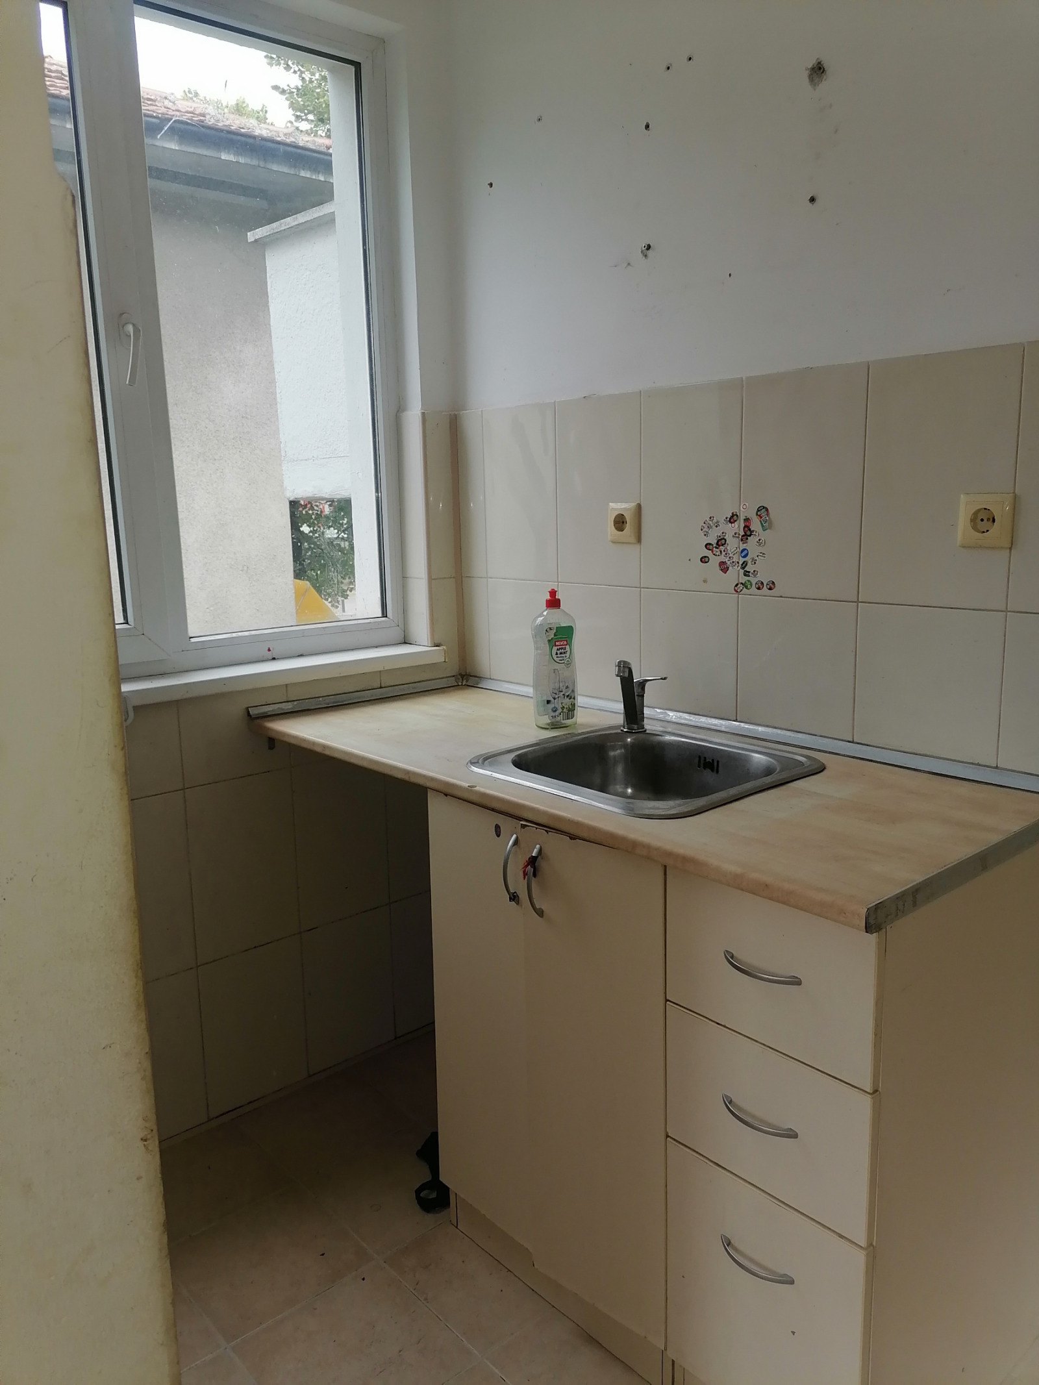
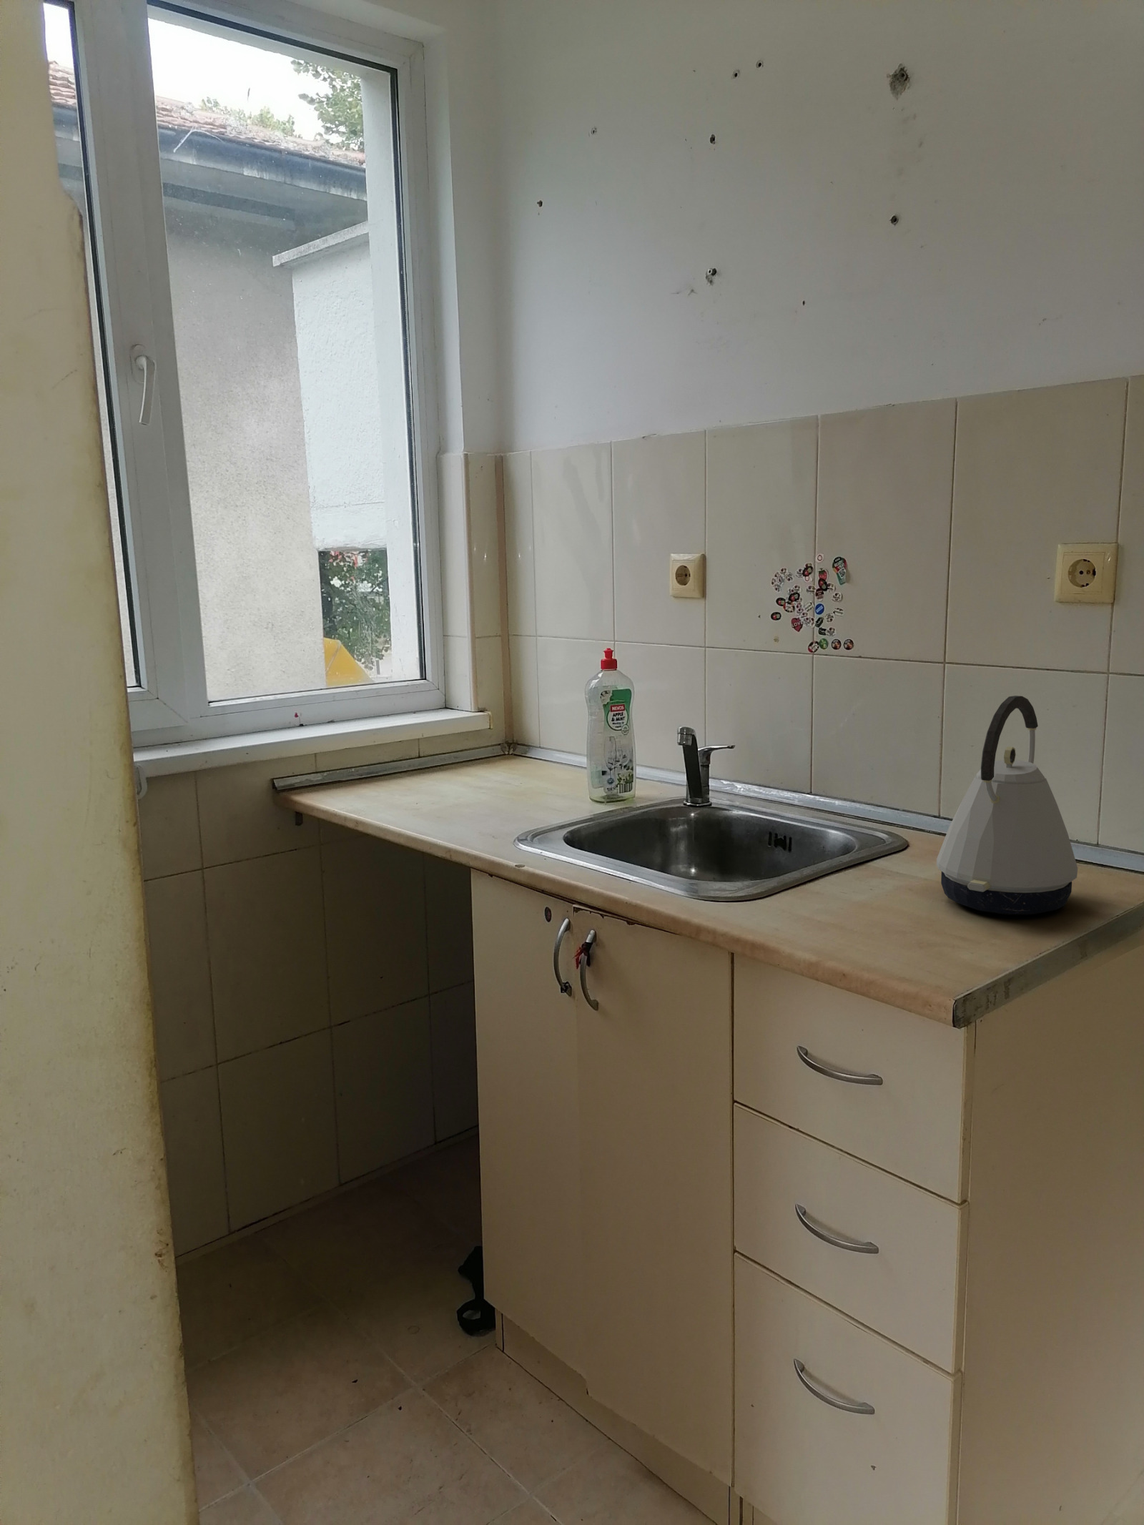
+ kettle [936,695,1078,916]
